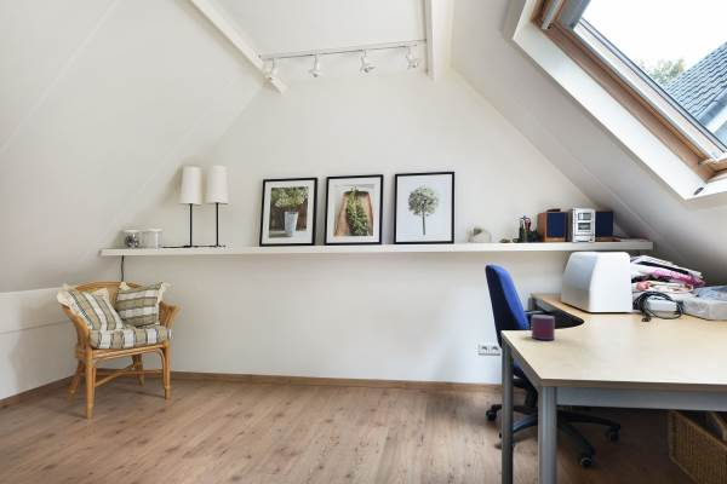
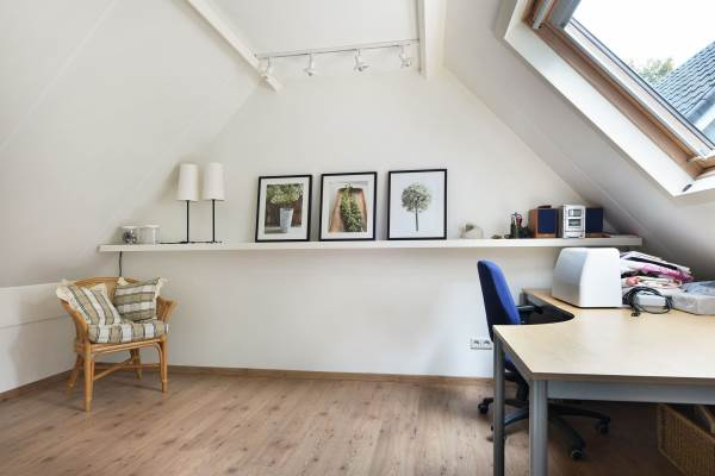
- mug [531,313,556,341]
